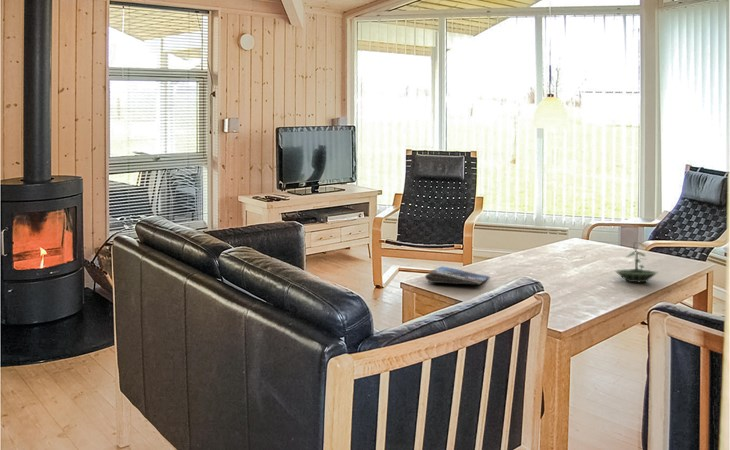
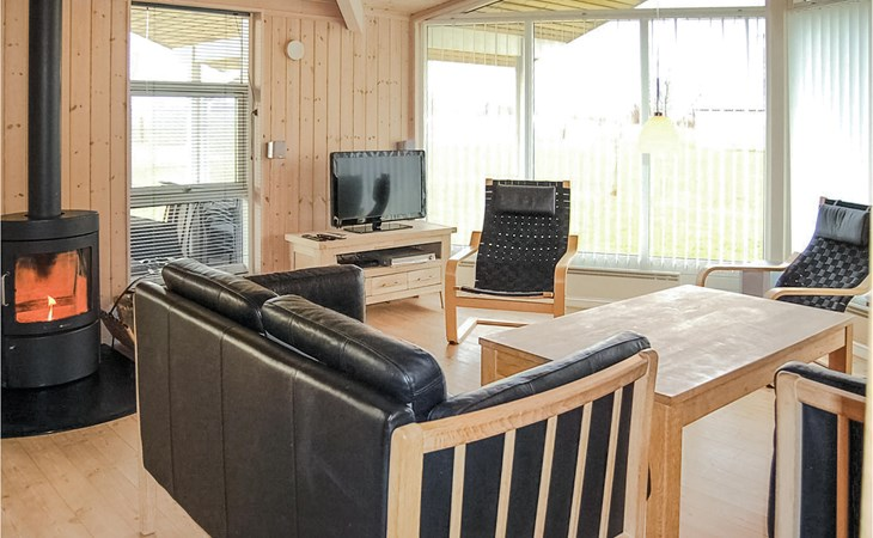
- magazine [424,265,490,286]
- terrarium [614,241,659,283]
